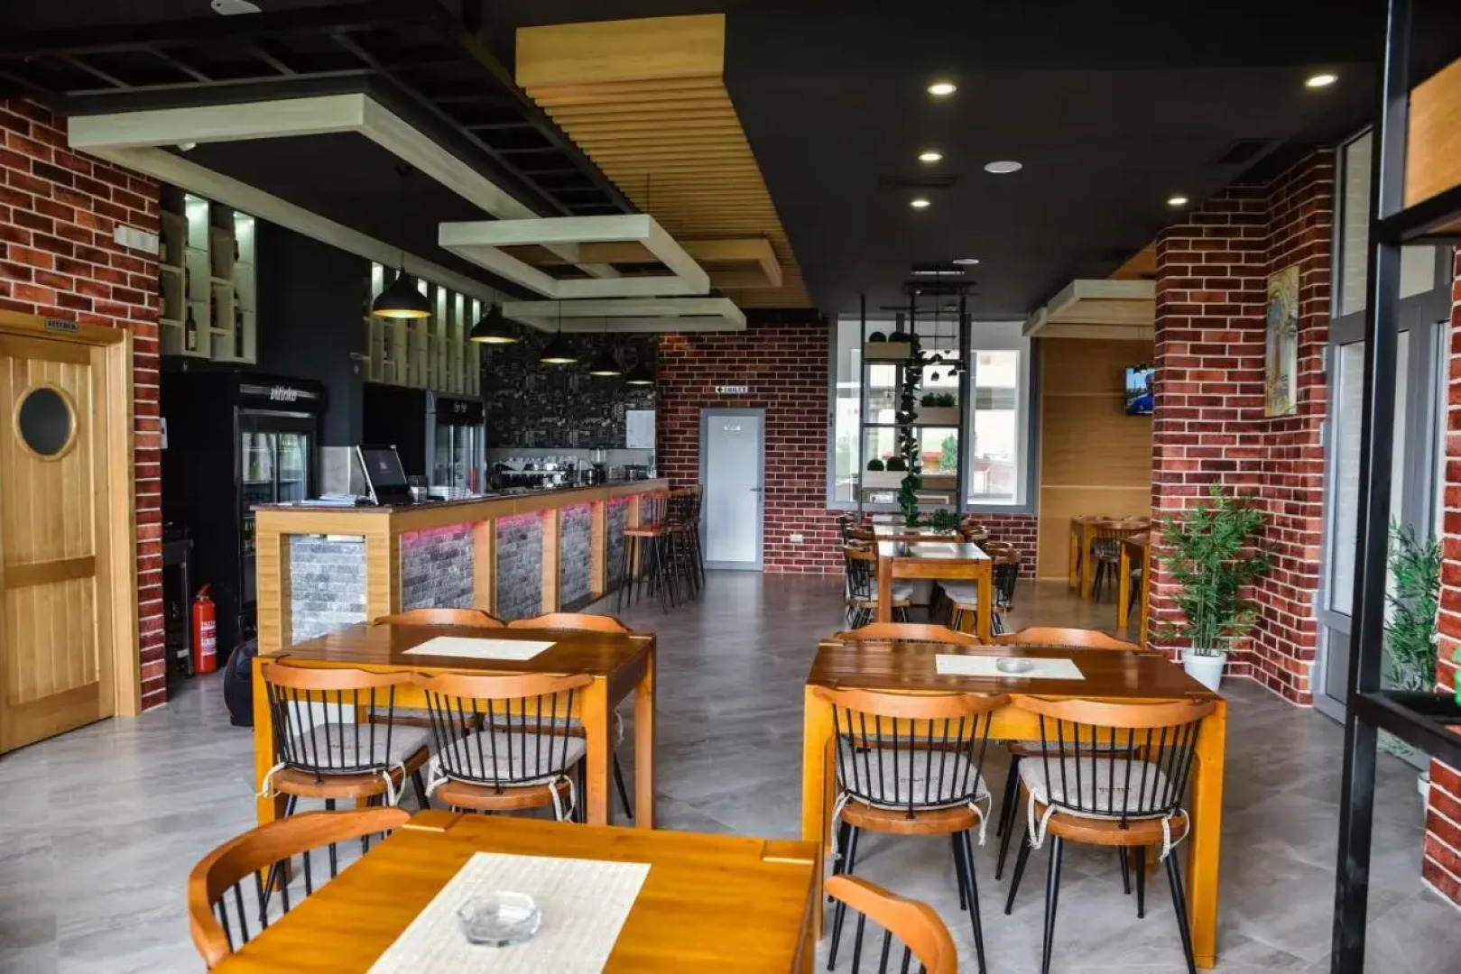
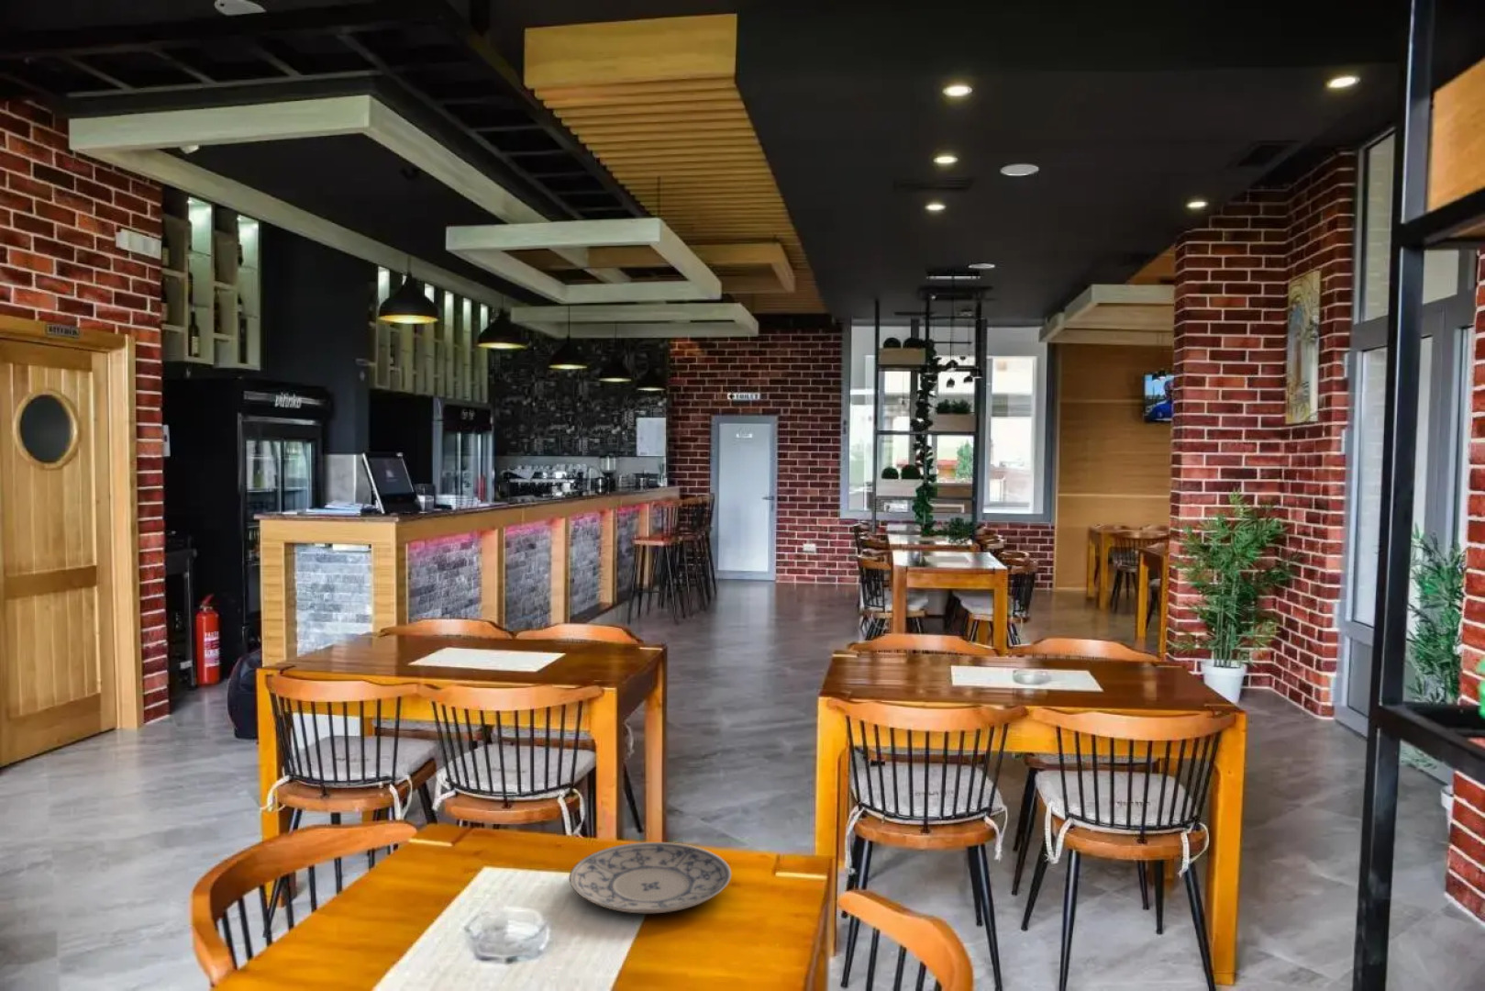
+ plate [568,842,732,914]
